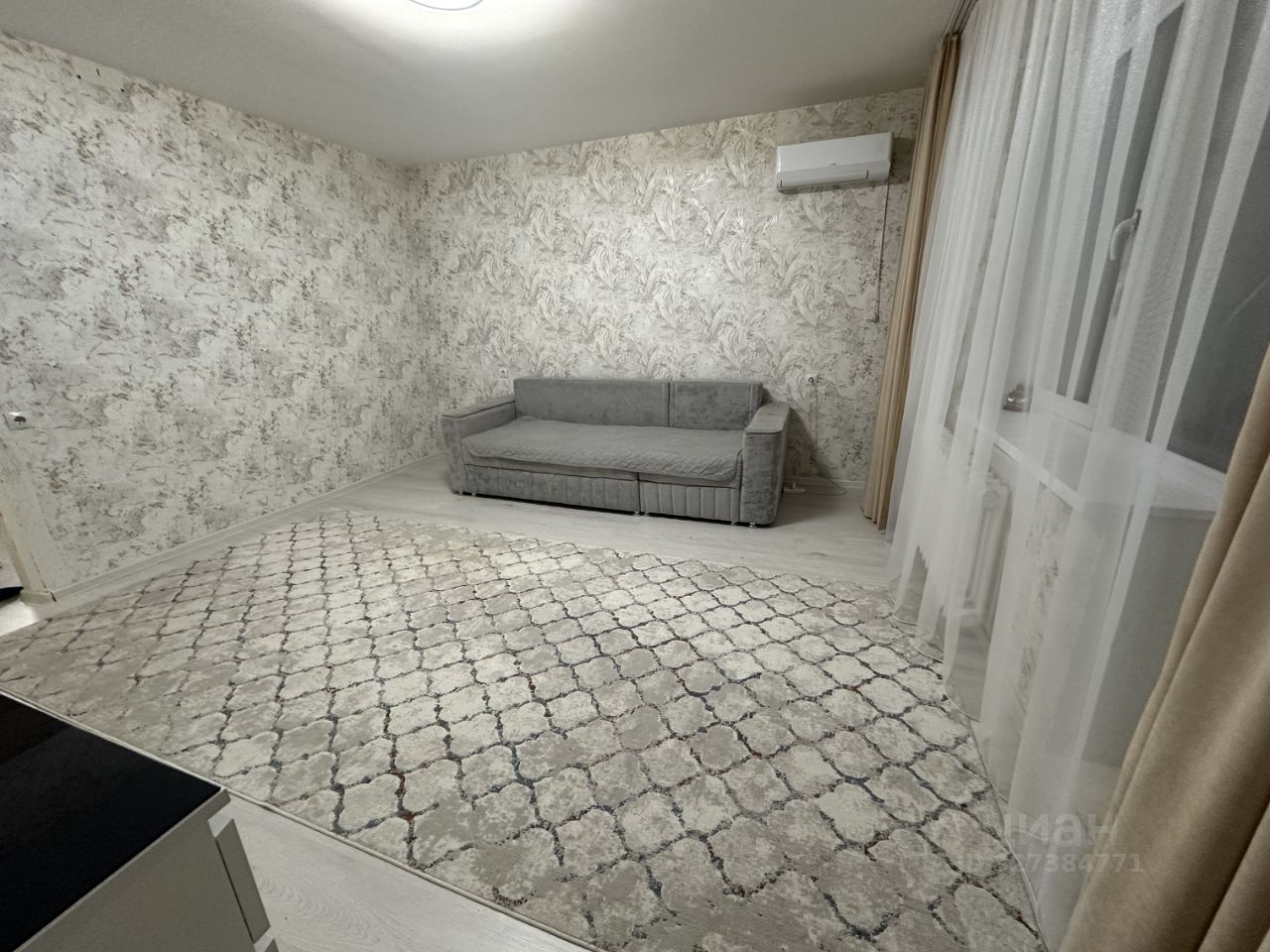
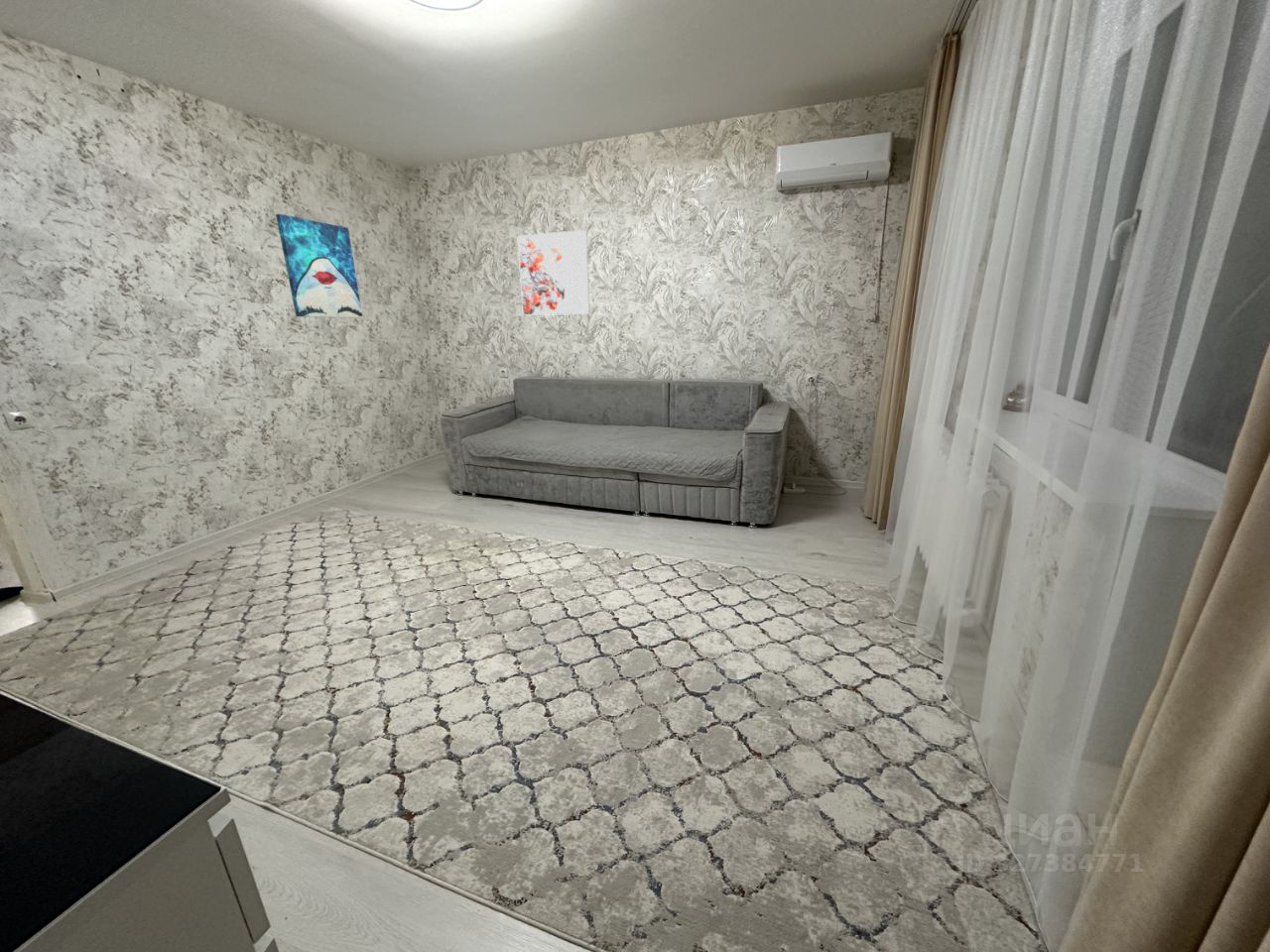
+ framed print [516,229,590,316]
+ wall art [275,213,363,318]
